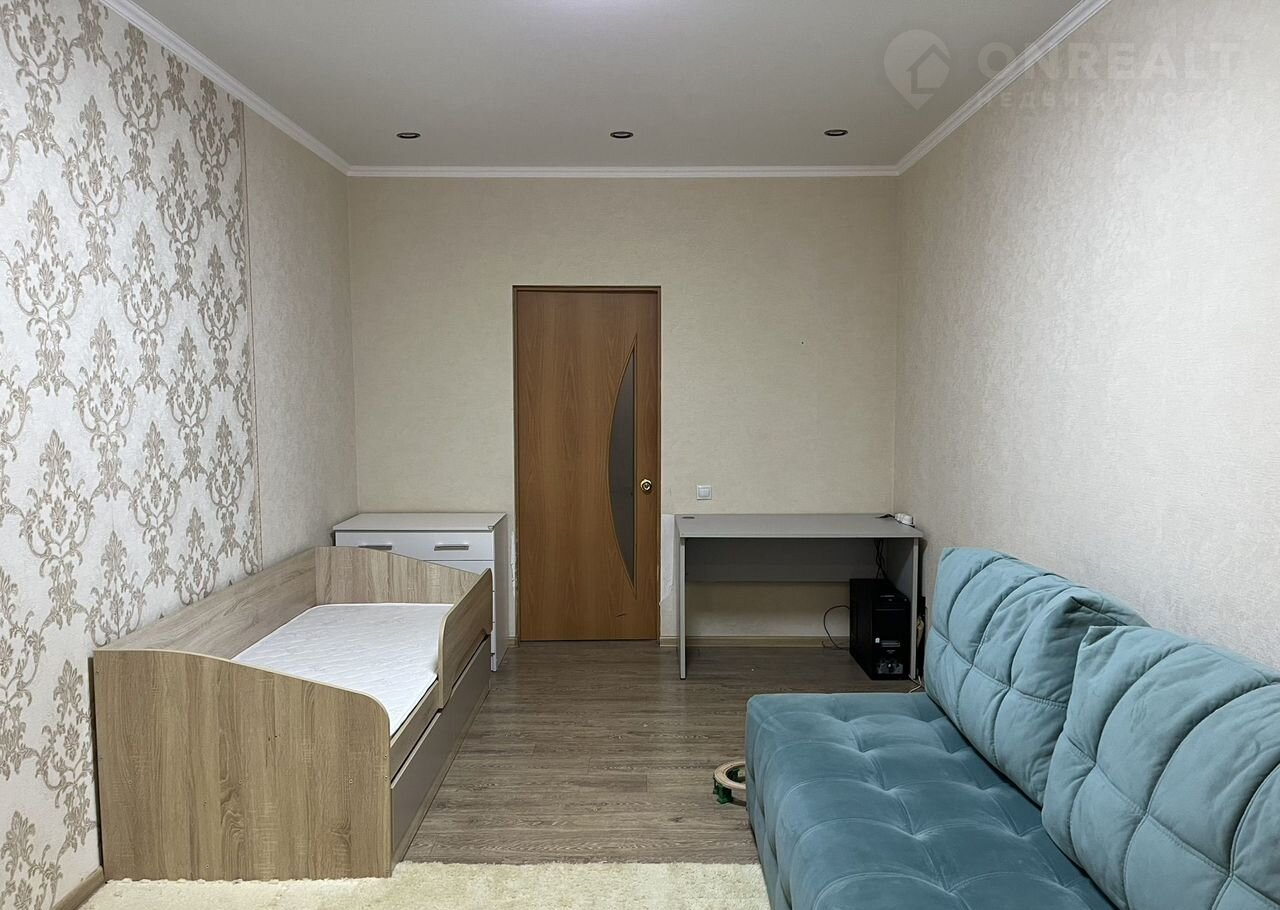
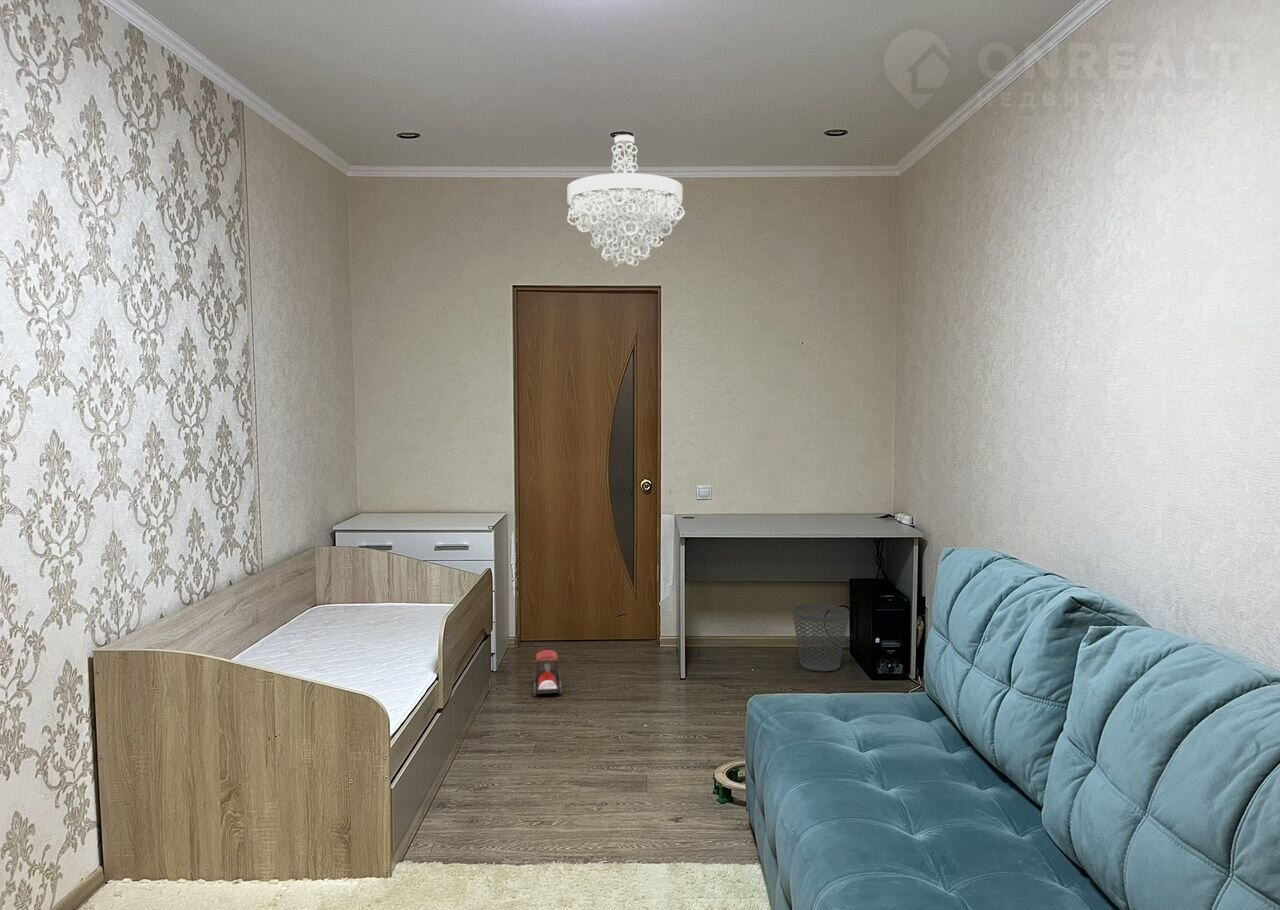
+ wastebasket [791,603,850,672]
+ chandelier [566,134,686,267]
+ toy train [533,649,563,697]
